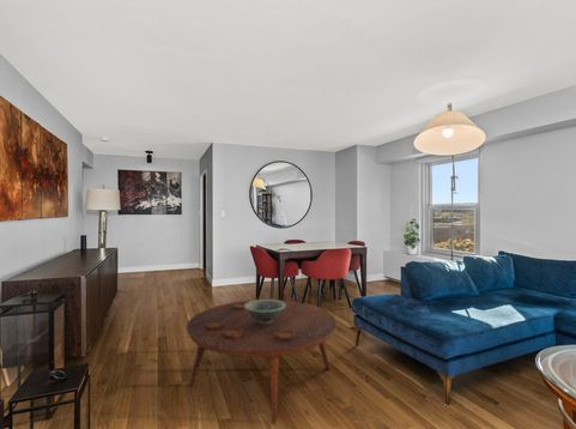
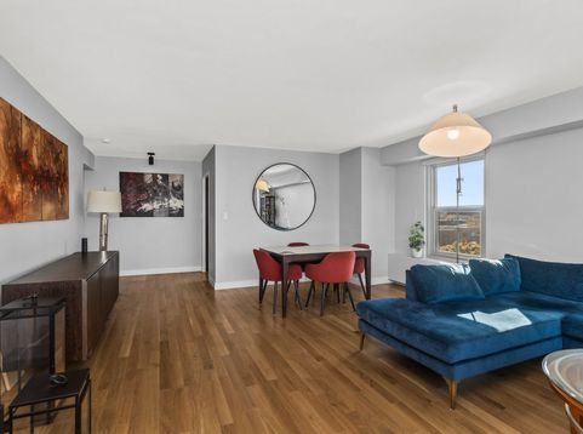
- decorative bowl [244,298,286,324]
- coffee table [186,298,338,424]
